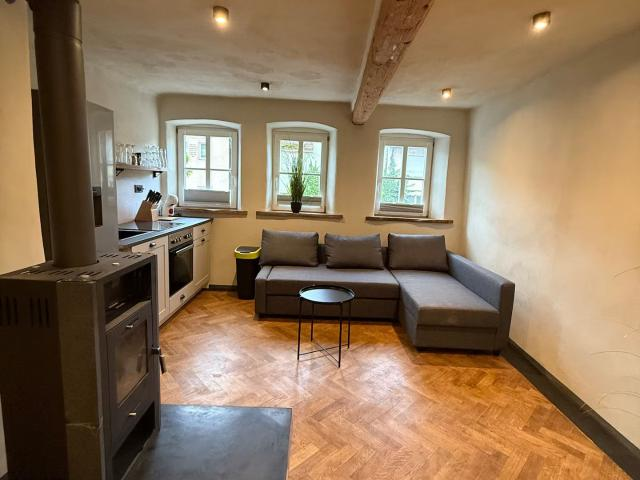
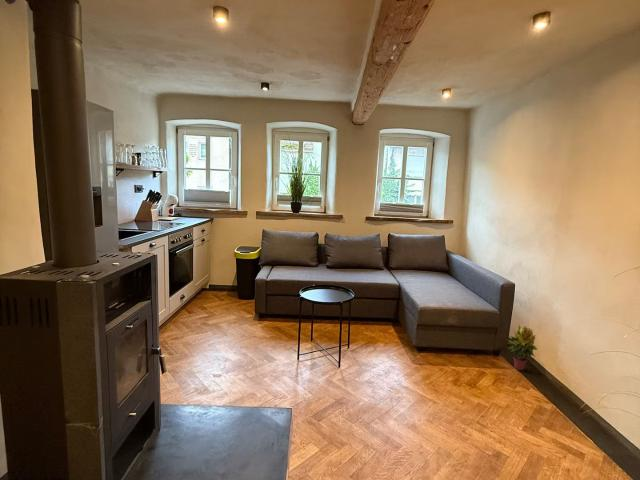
+ potted plant [505,325,539,371]
